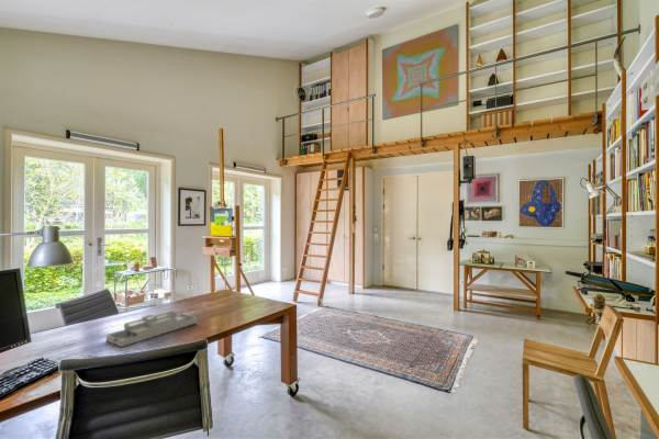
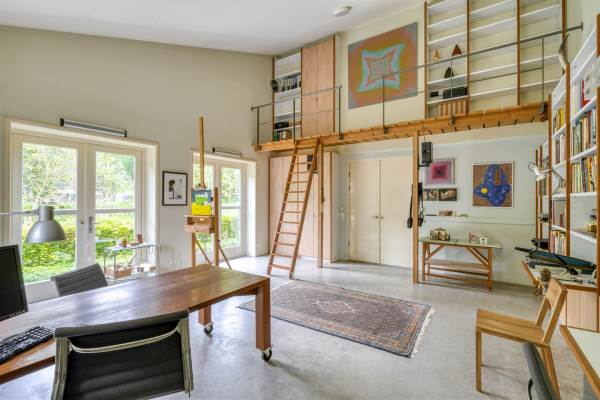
- desk organizer [105,309,199,348]
